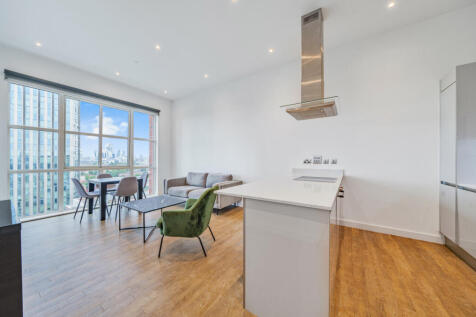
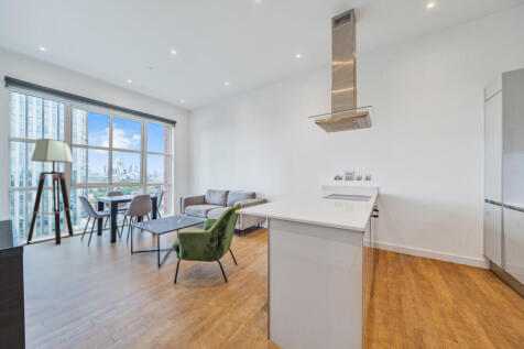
+ floor lamp [25,138,74,246]
